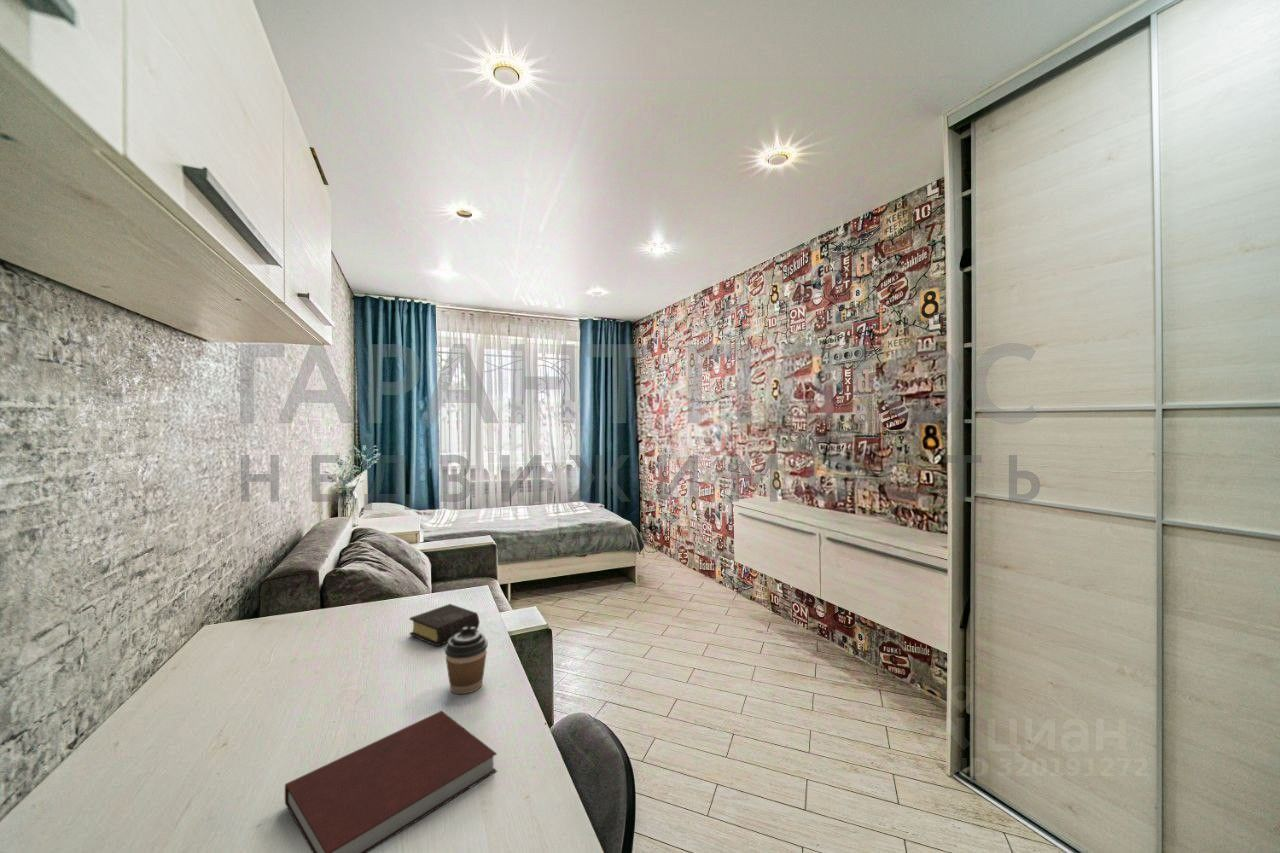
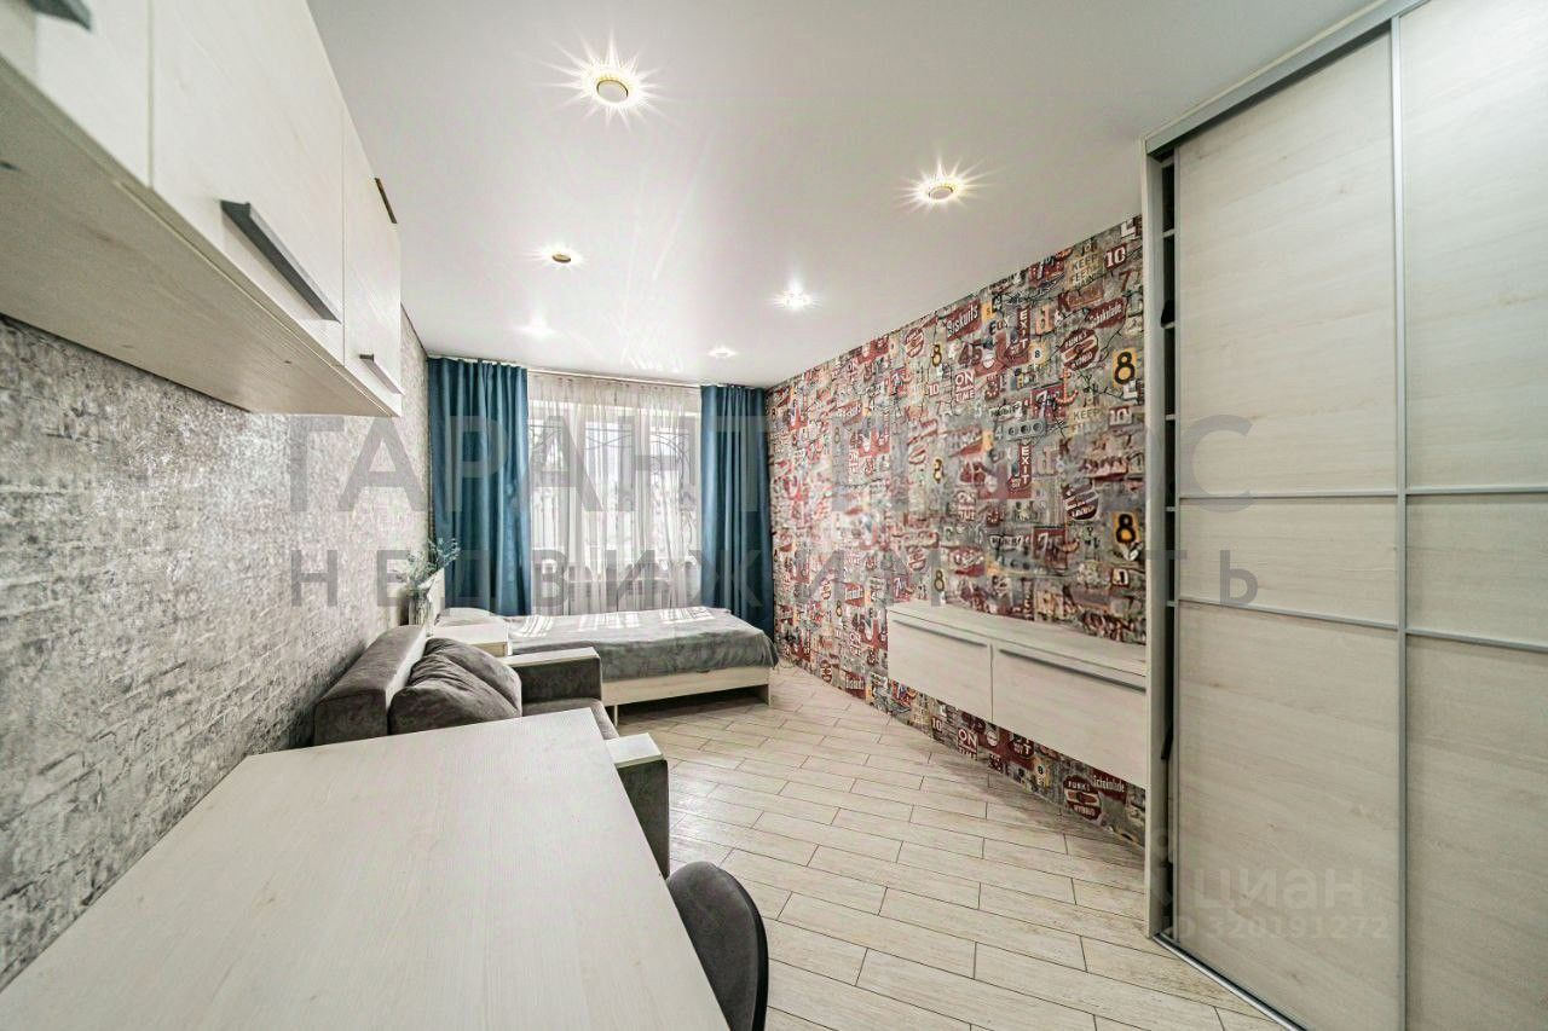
- notebook [284,710,498,853]
- book [409,603,481,648]
- coffee cup [444,627,489,695]
